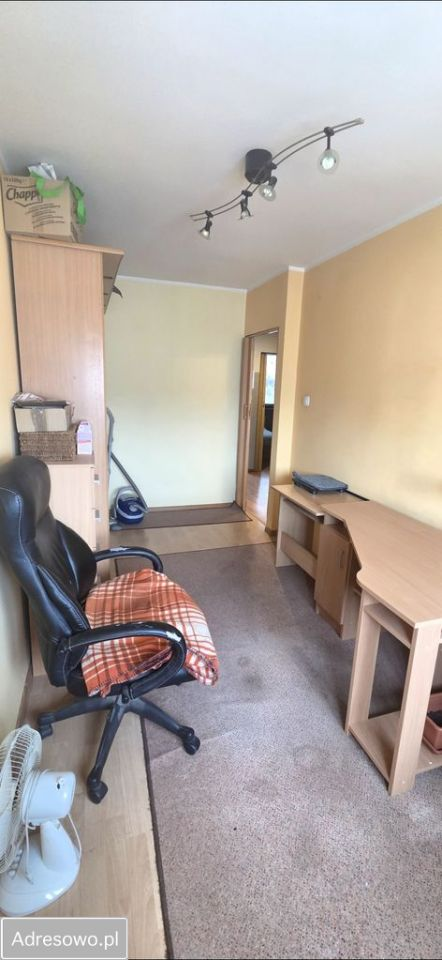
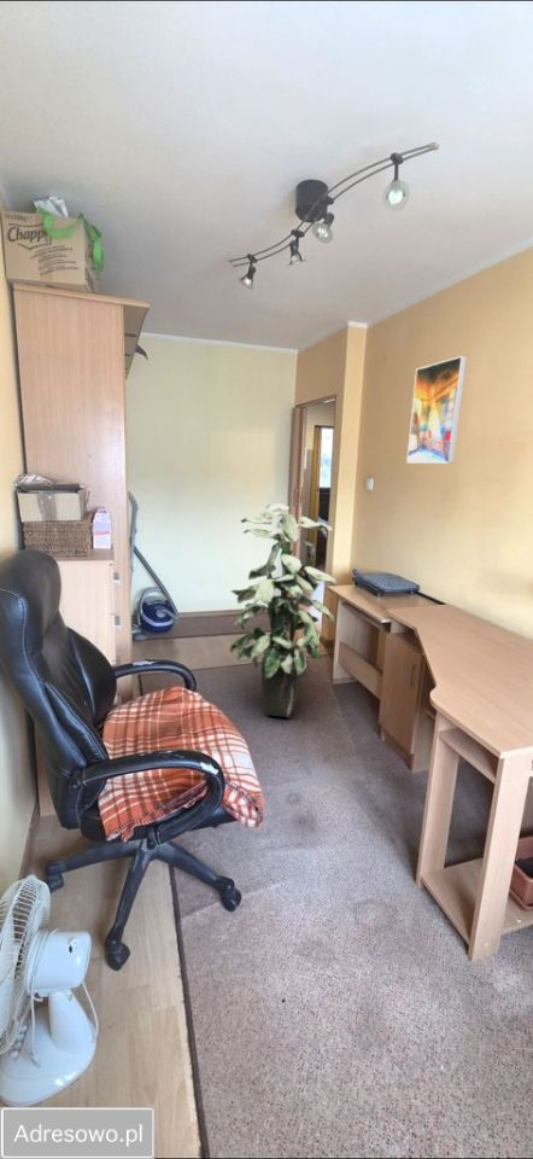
+ indoor plant [229,502,338,718]
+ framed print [405,355,468,465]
